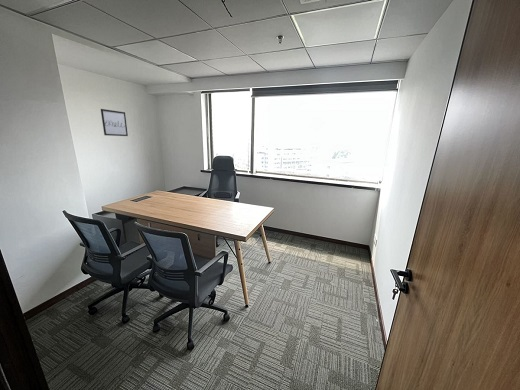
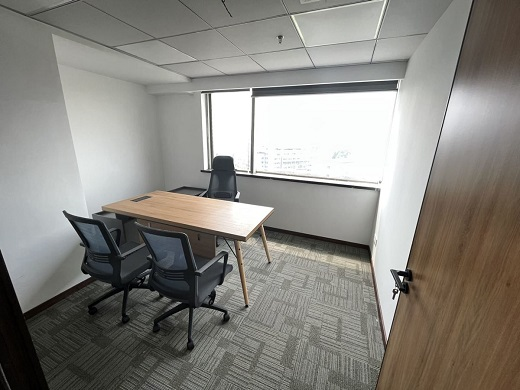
- wall art [100,108,129,137]
